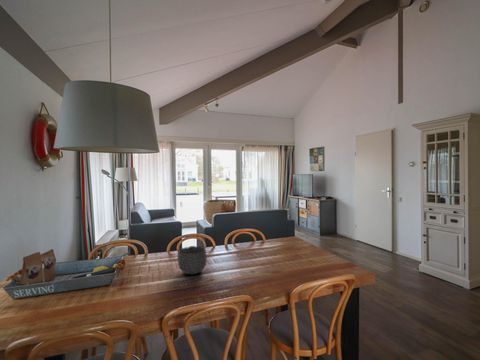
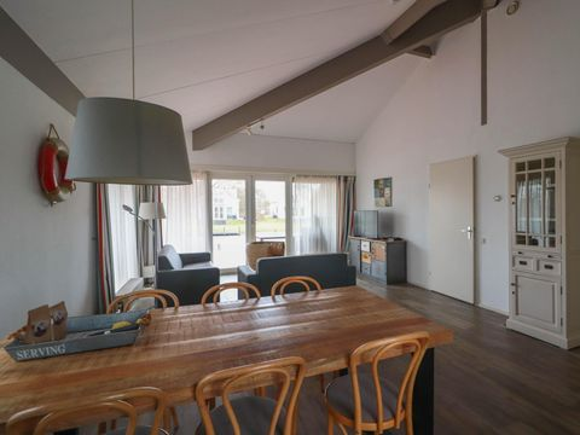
- bowl [176,245,208,275]
